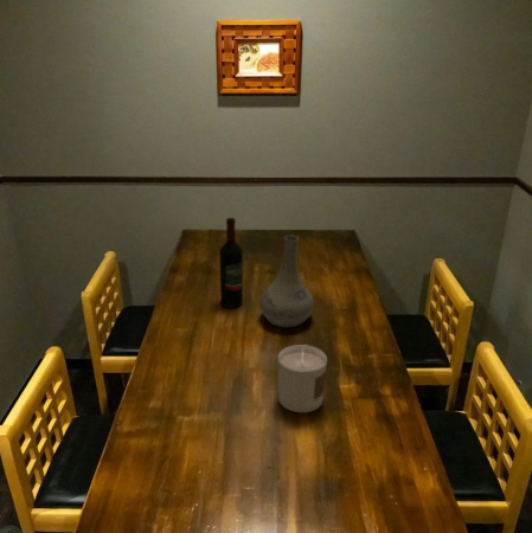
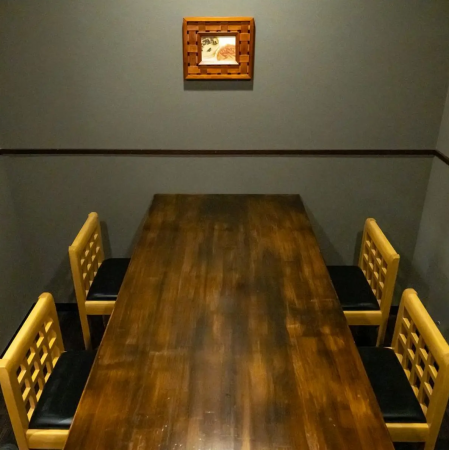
- vase [258,235,315,328]
- candle [277,343,328,413]
- wine bottle [218,217,244,309]
